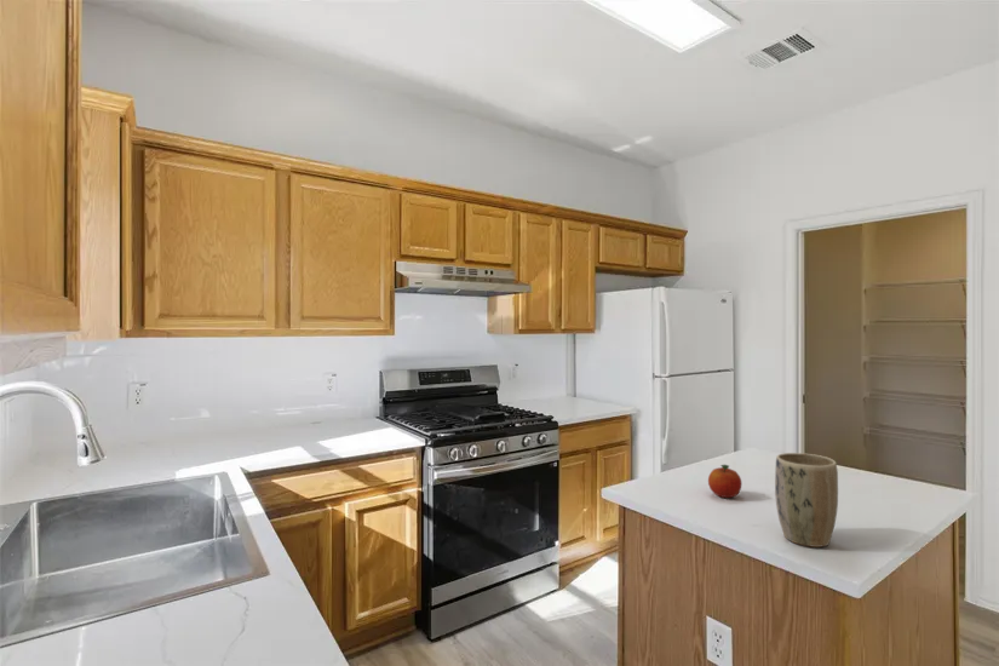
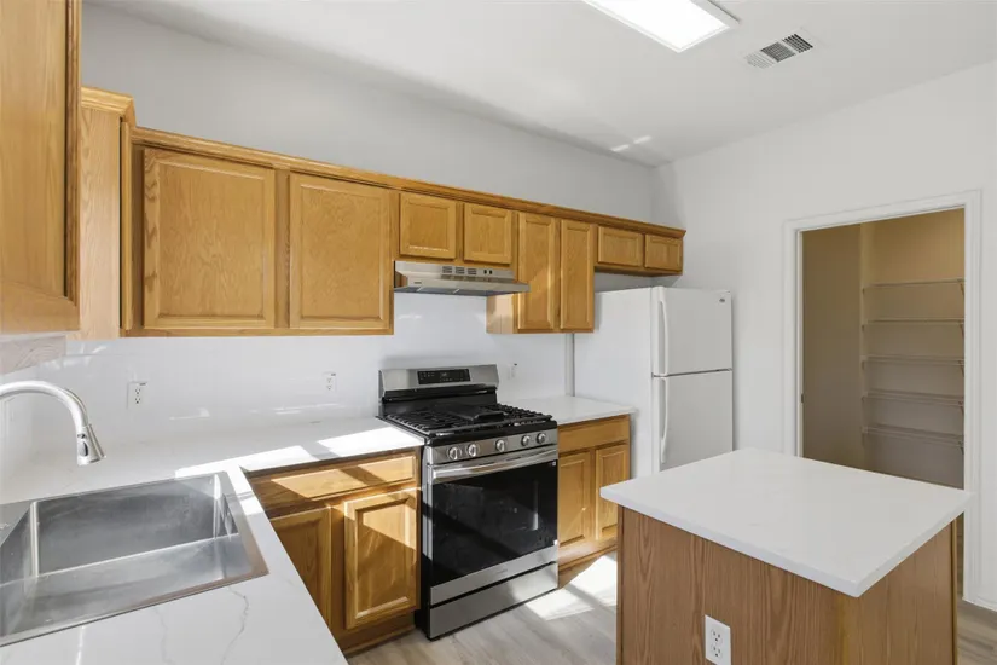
- plant pot [774,452,839,549]
- fruit [707,464,743,499]
